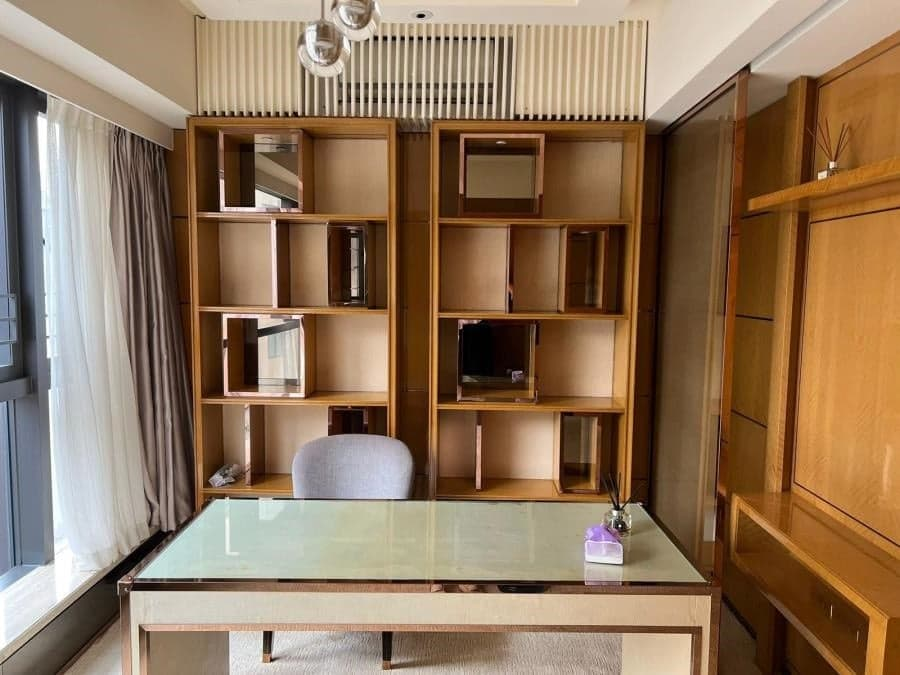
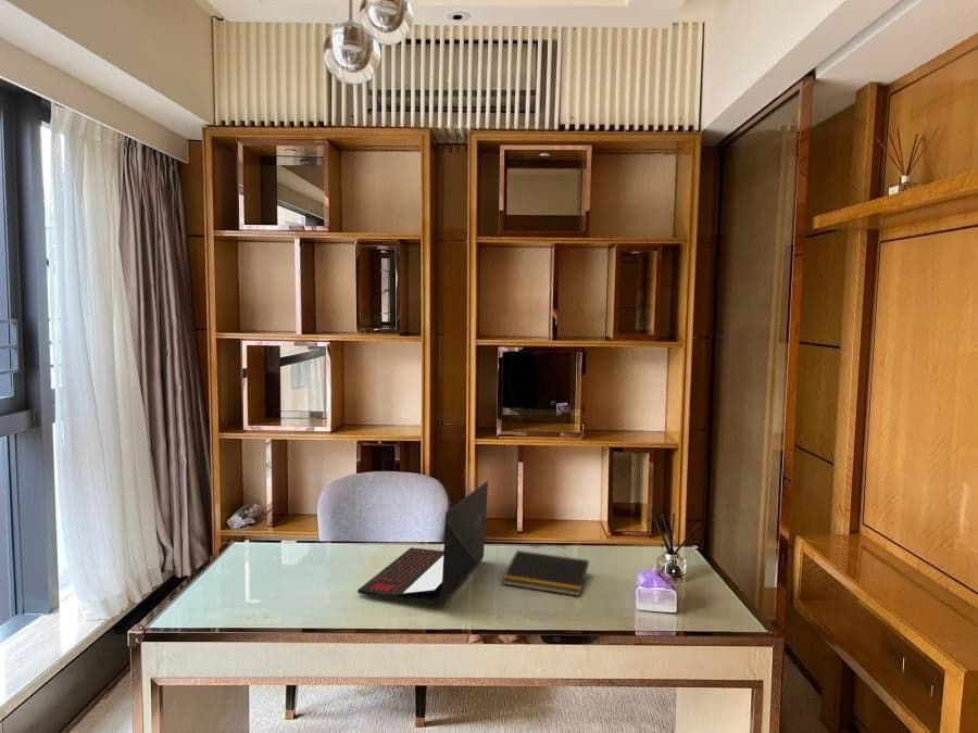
+ notepad [501,549,590,597]
+ laptop [356,481,489,606]
